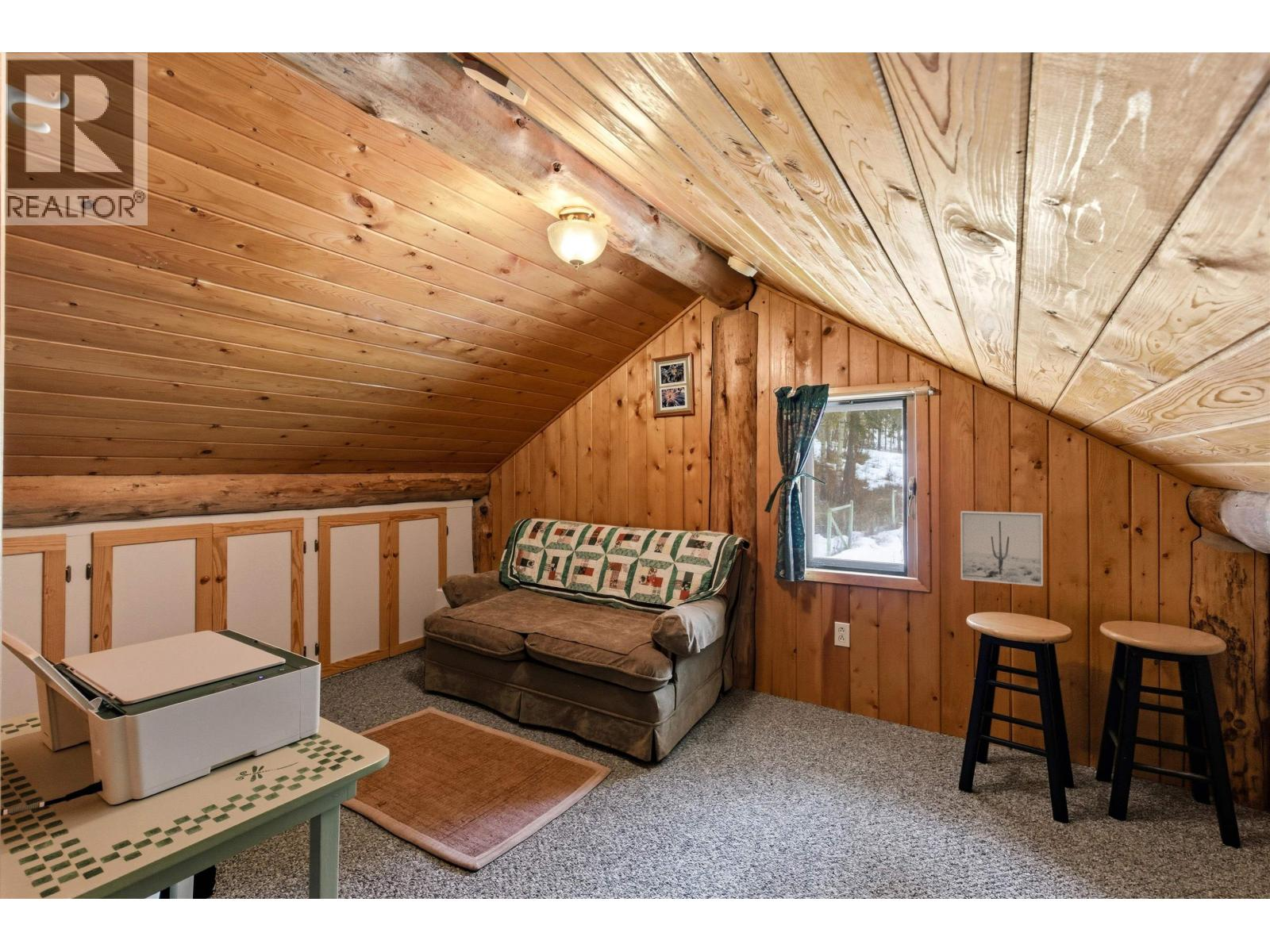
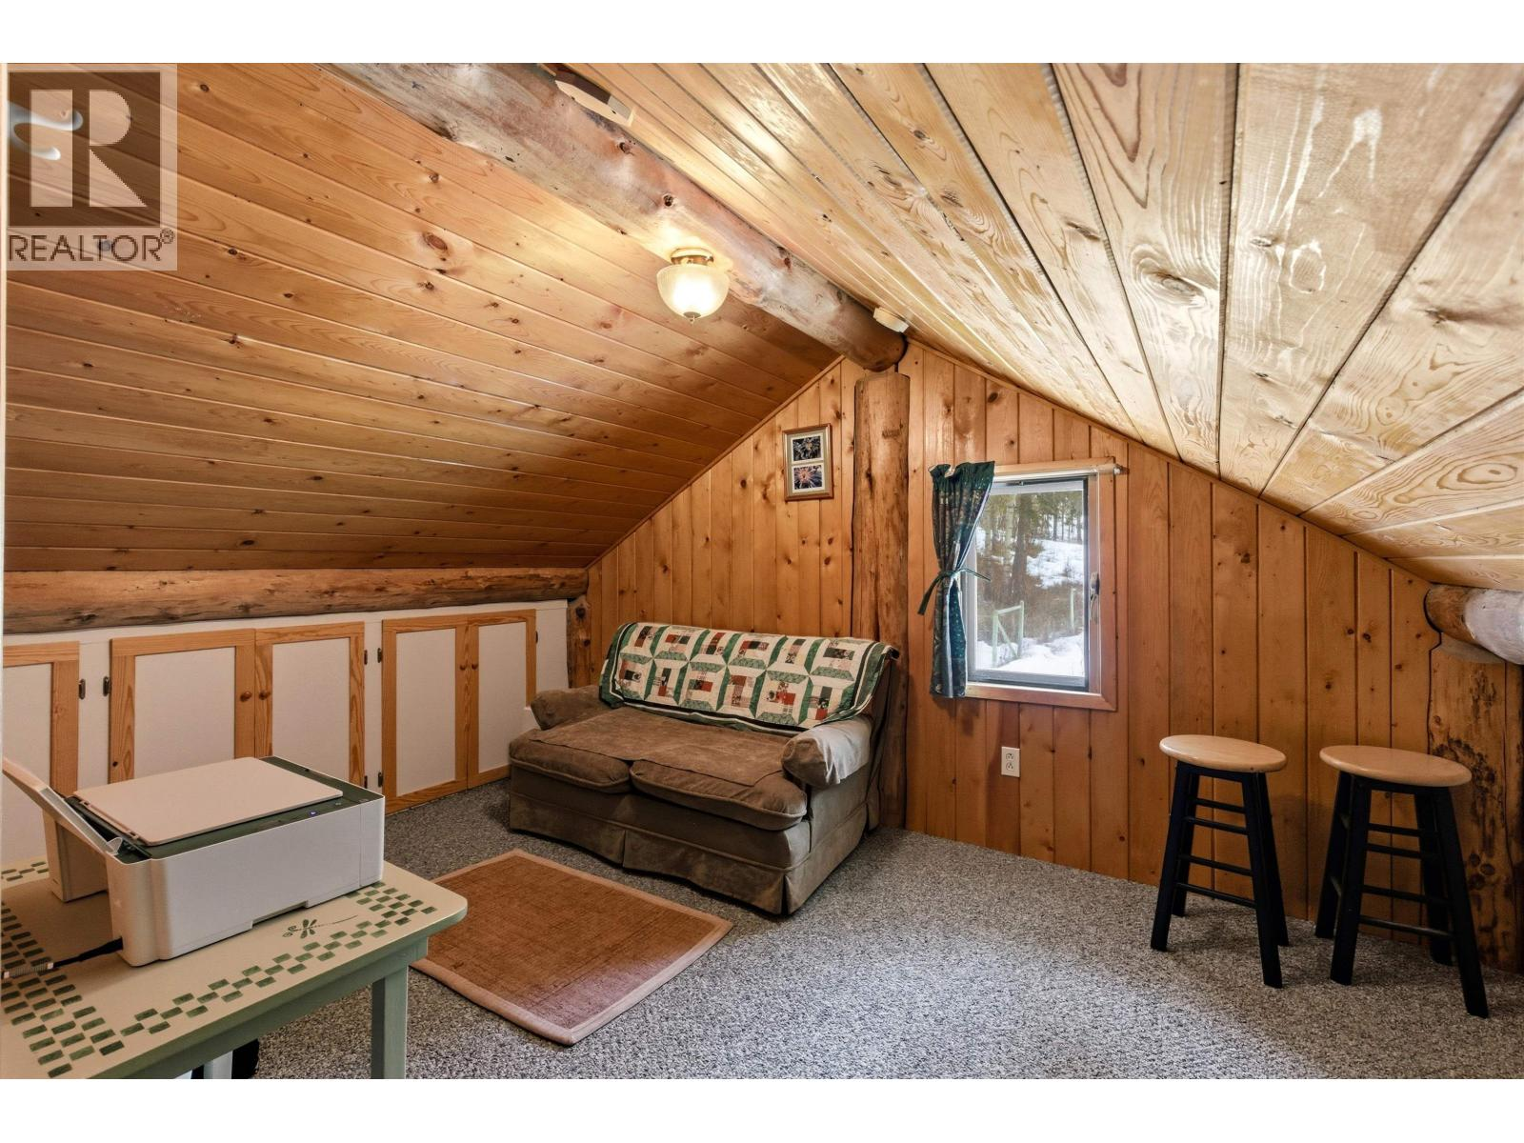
- wall art [960,510,1044,587]
